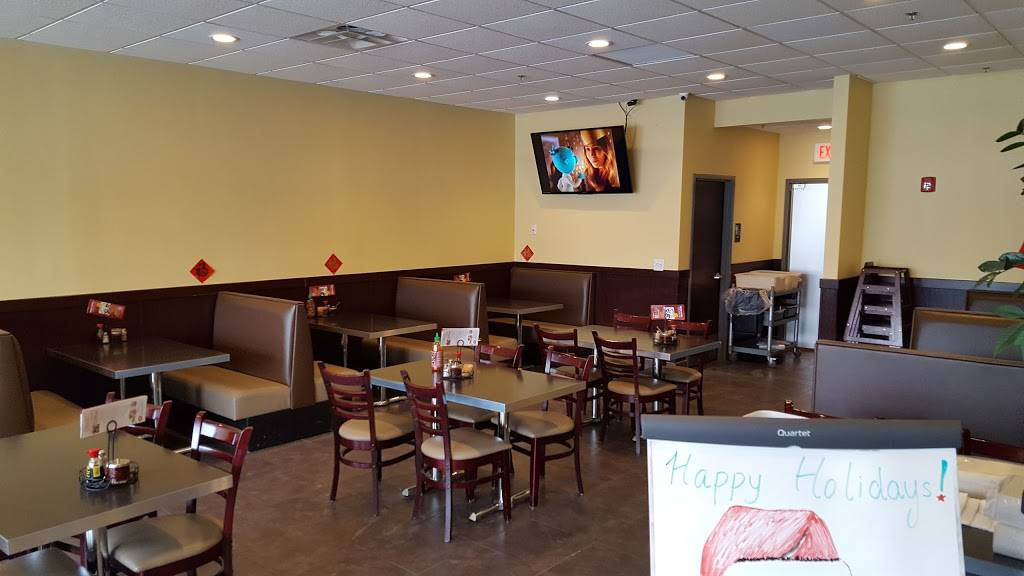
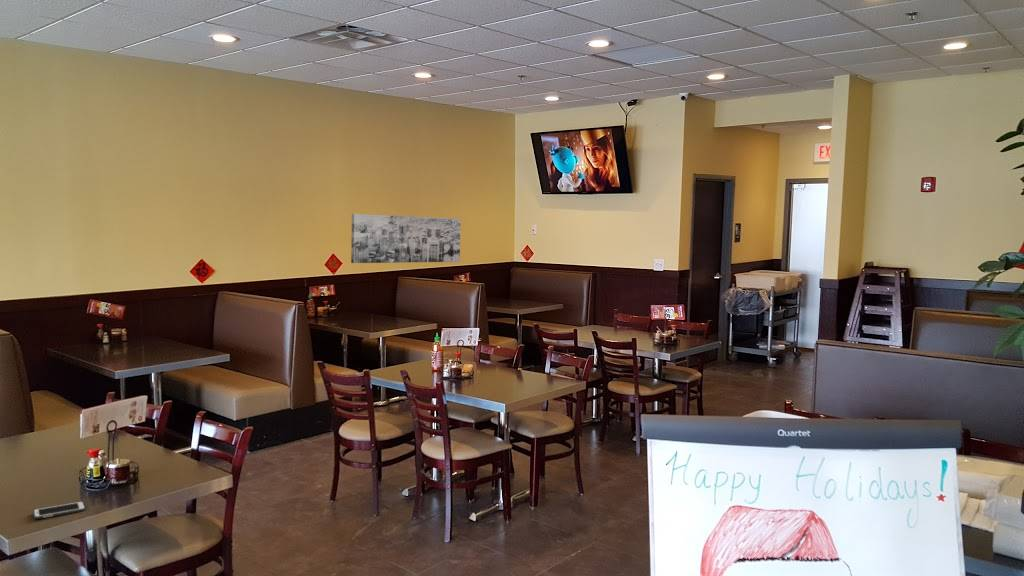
+ cell phone [32,500,86,520]
+ wall art [350,213,462,264]
